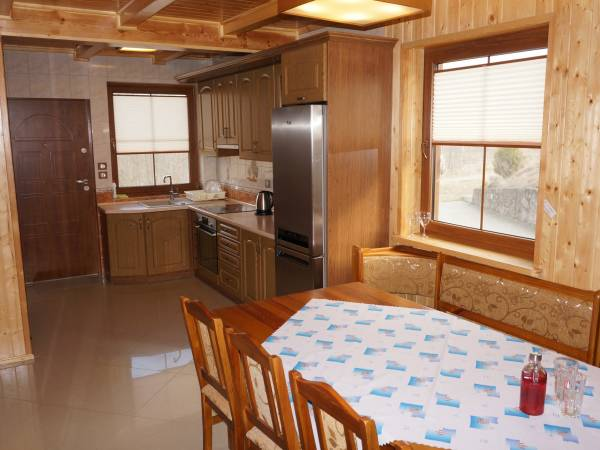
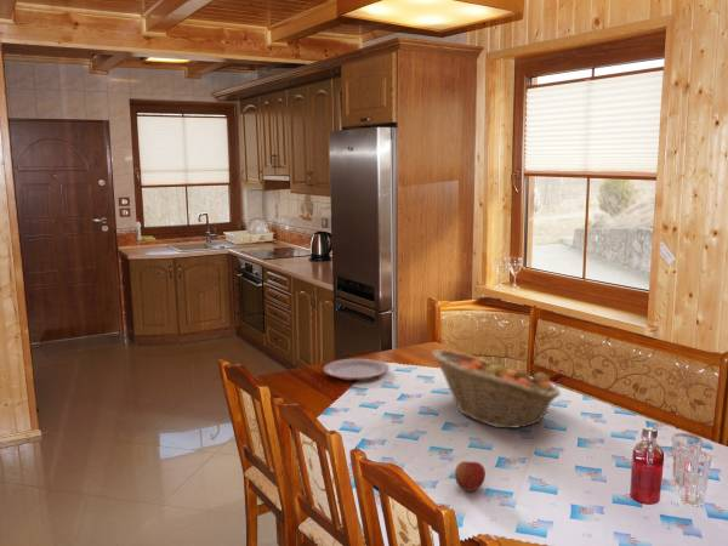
+ apple [454,460,487,493]
+ fruit basket [431,348,562,430]
+ plate [322,358,389,381]
